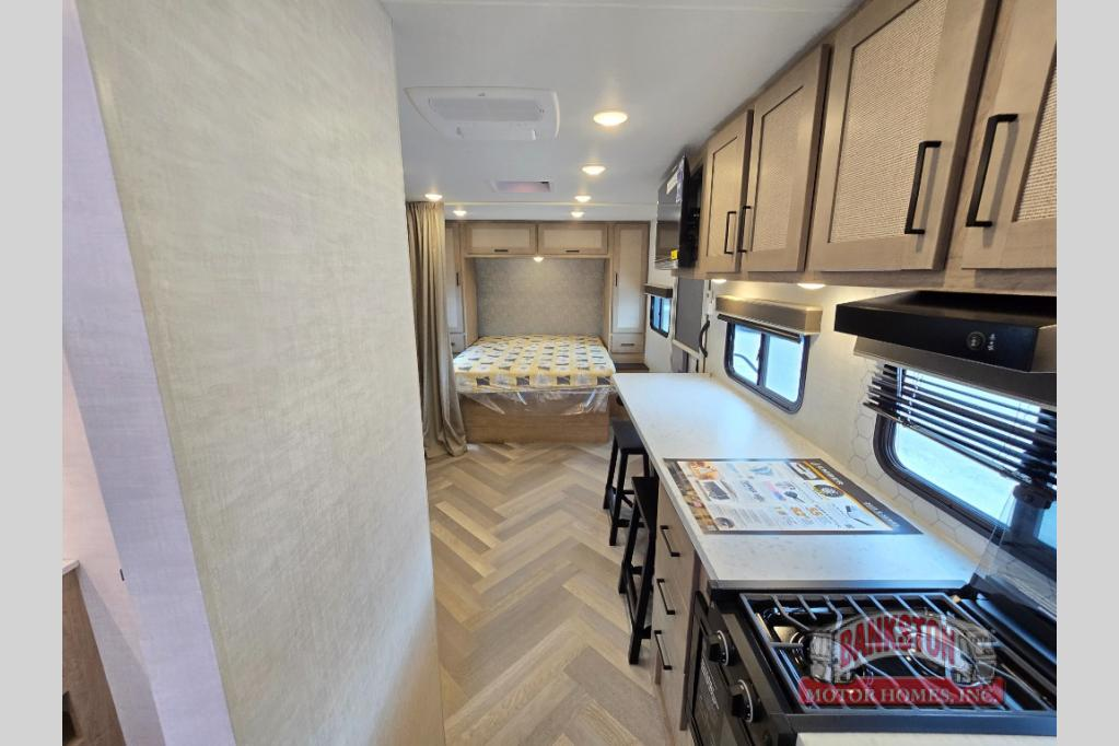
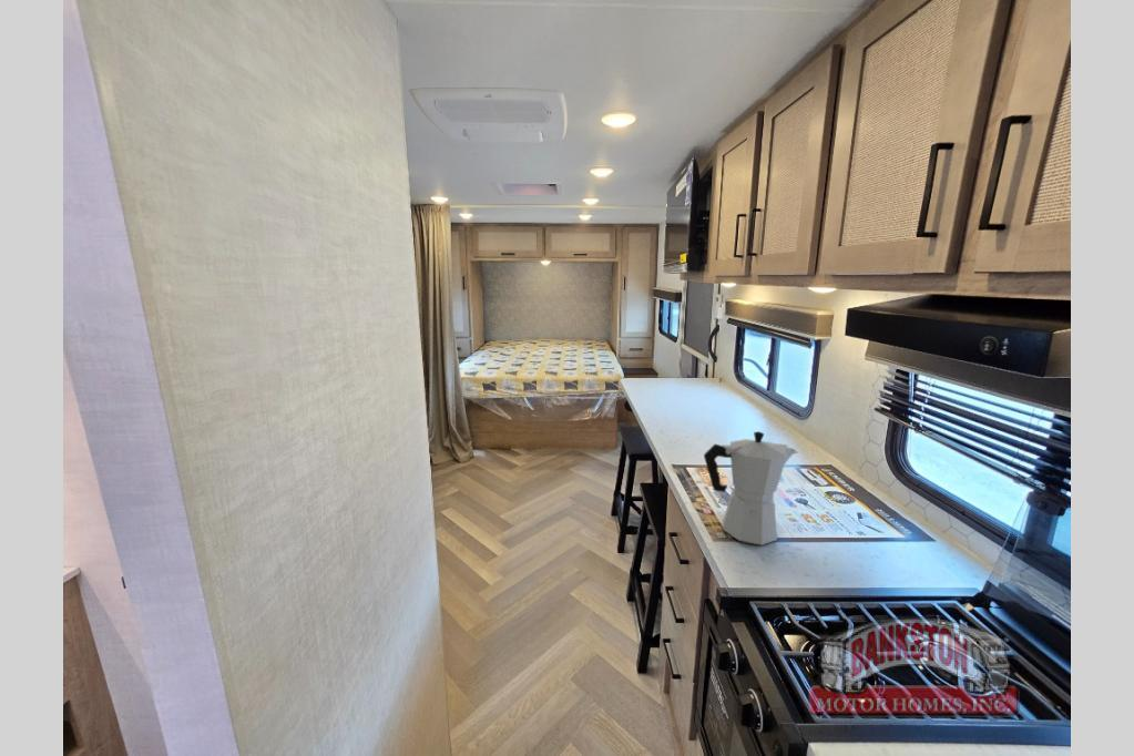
+ moka pot [703,430,799,545]
